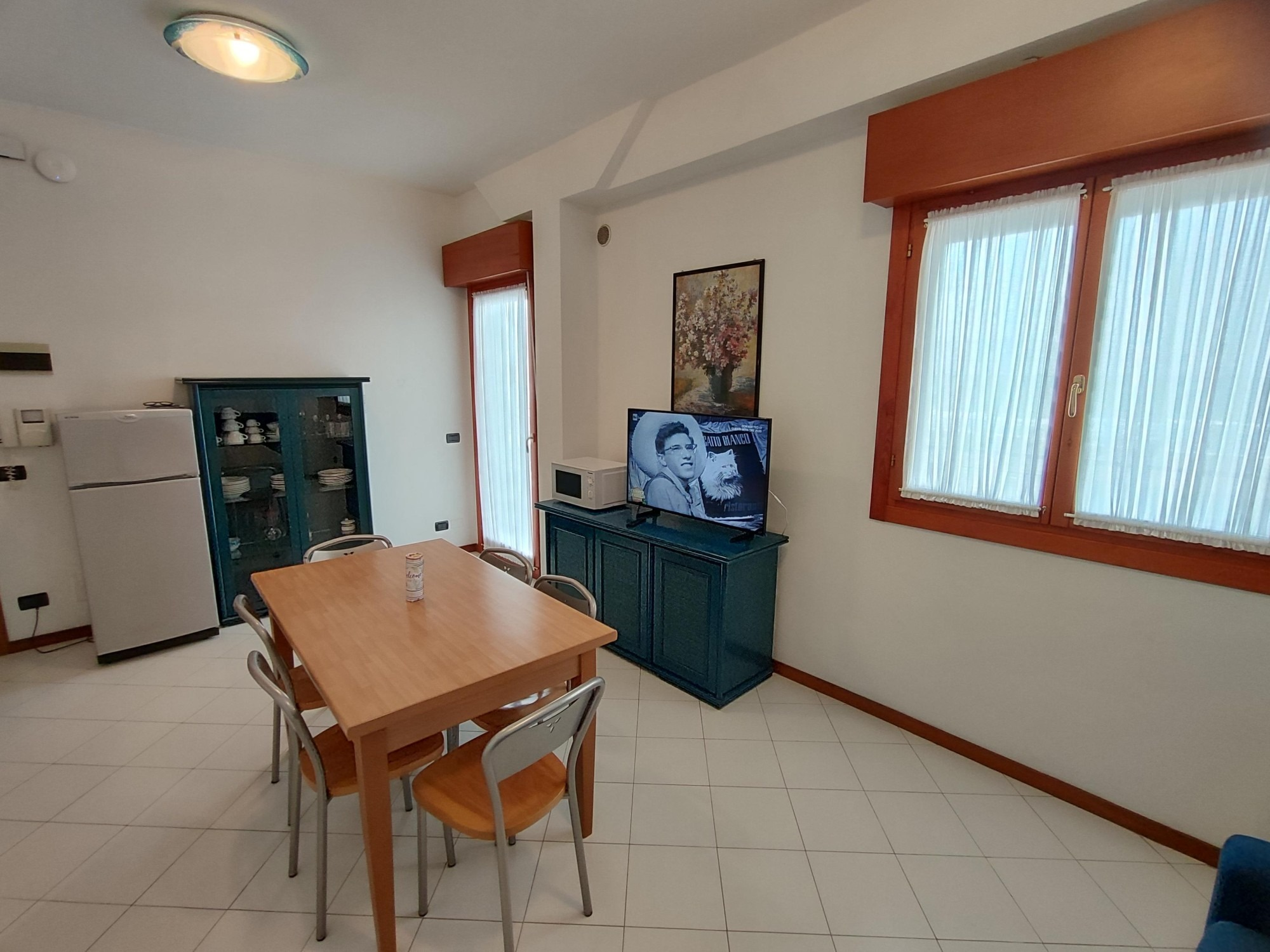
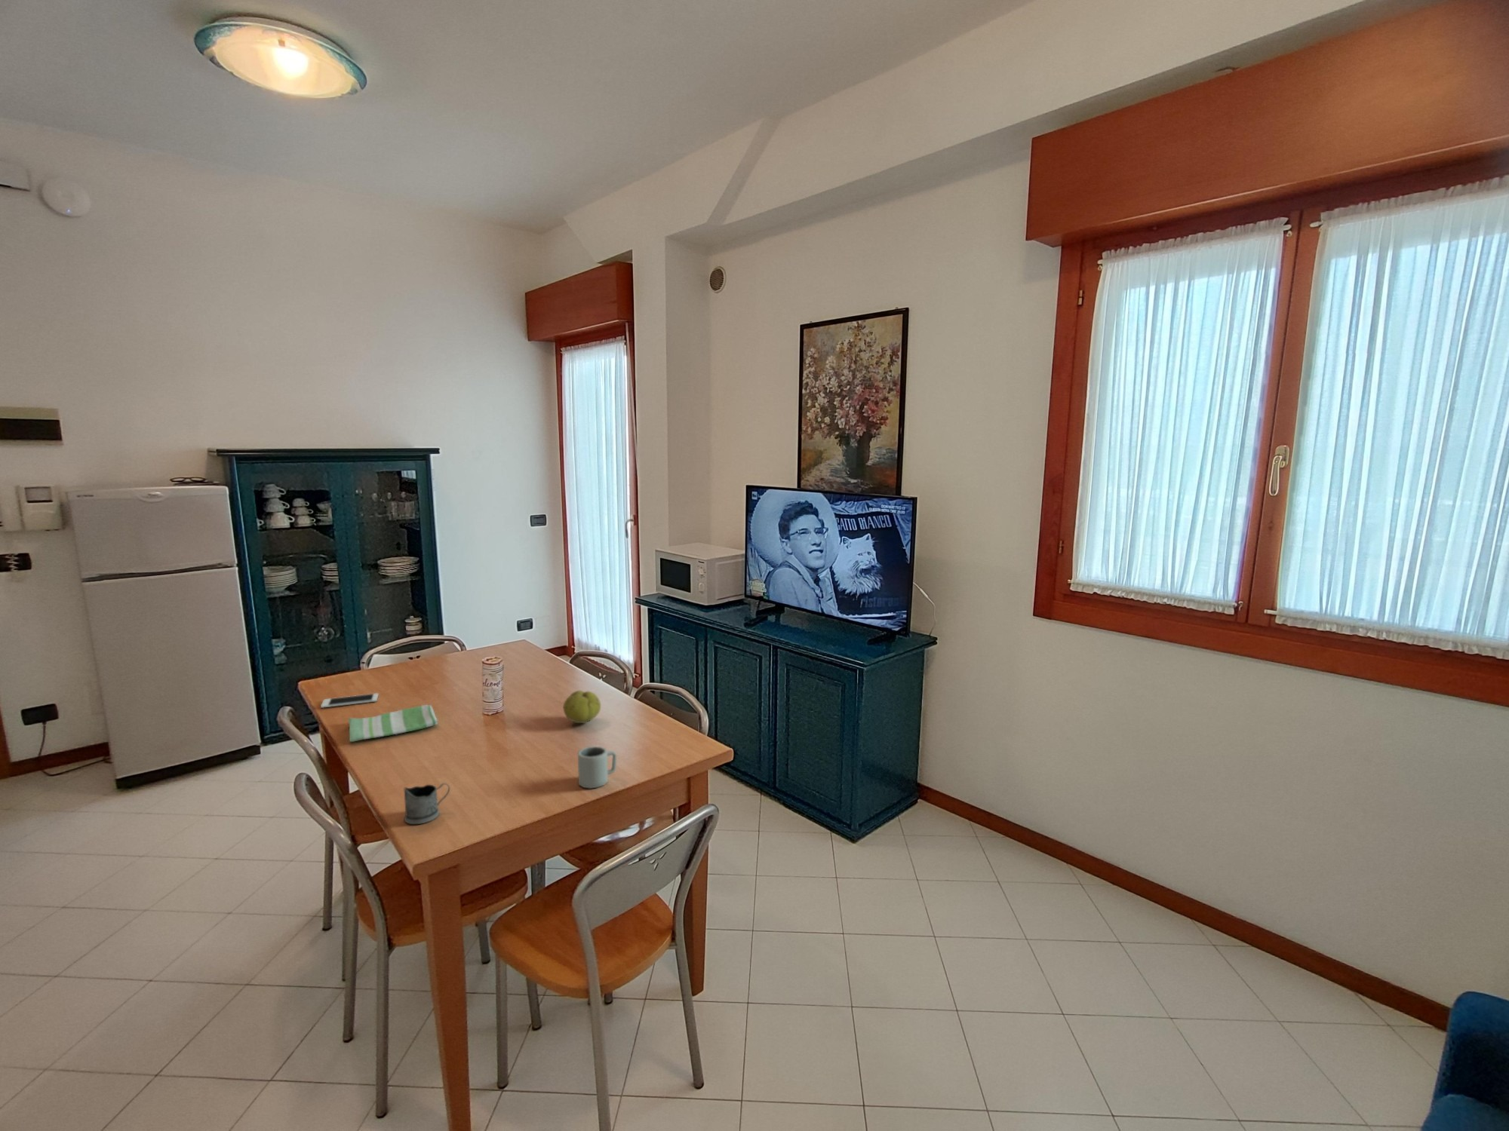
+ cell phone [320,693,379,709]
+ fruit [563,690,601,724]
+ cup [577,746,617,789]
+ tea glass holder [404,782,450,824]
+ dish towel [347,704,438,743]
